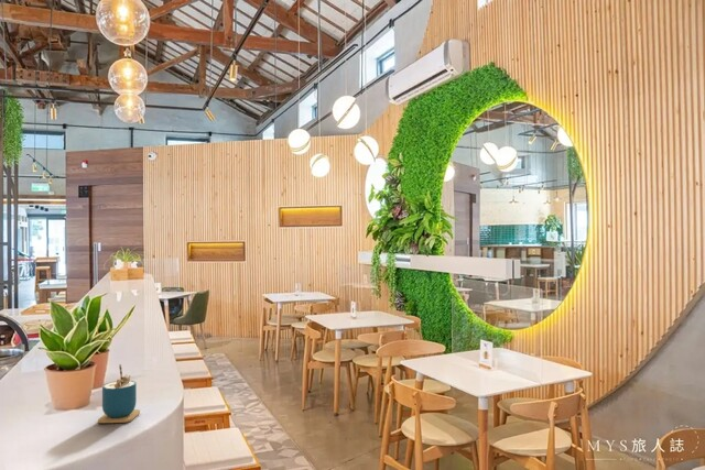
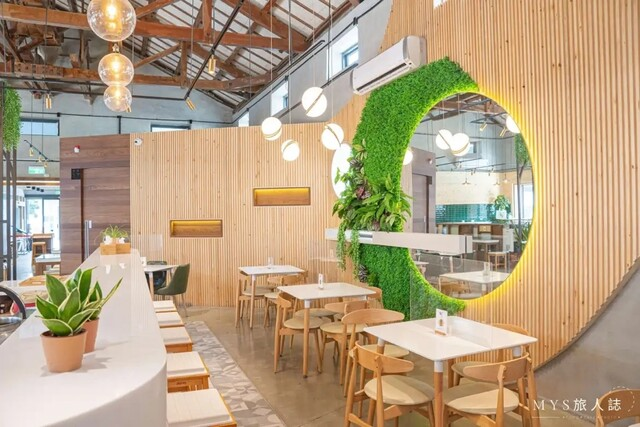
- cup [97,363,141,424]
